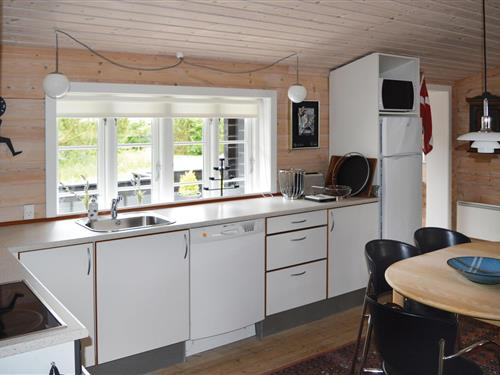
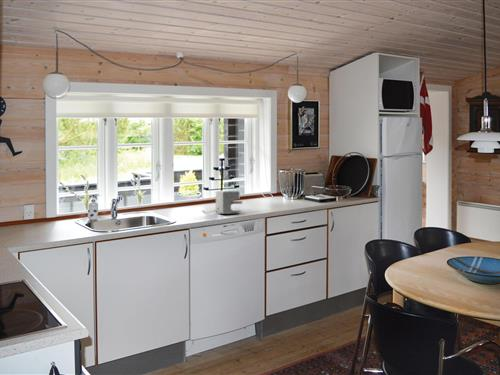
+ coffee maker [201,190,244,215]
